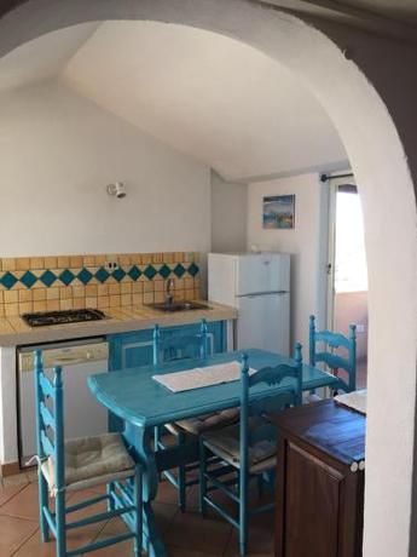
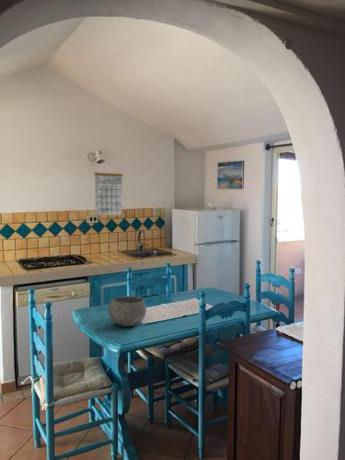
+ bowl [107,295,147,327]
+ calendar [94,166,124,216]
